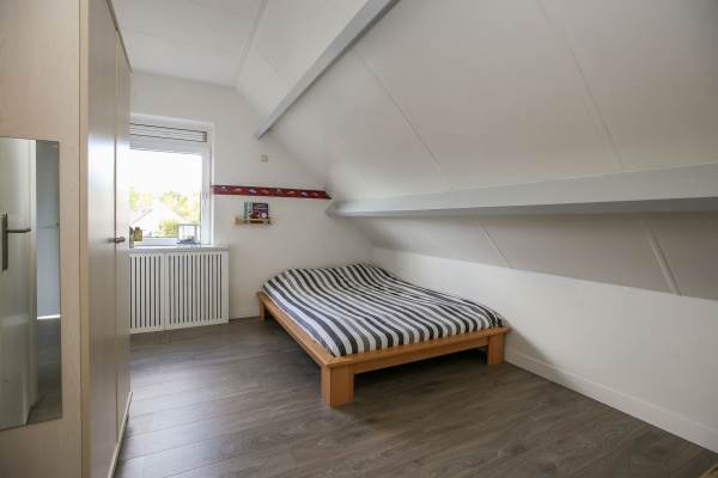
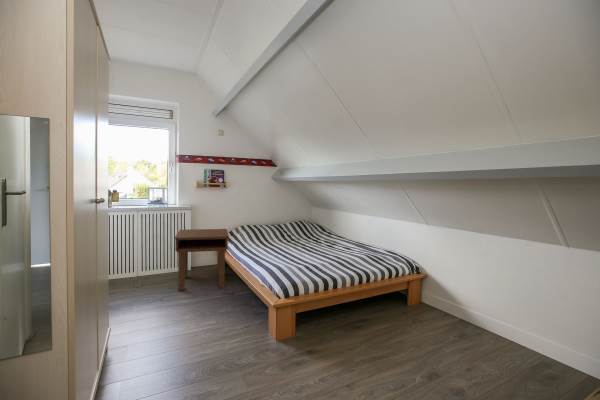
+ nightstand [174,228,230,291]
